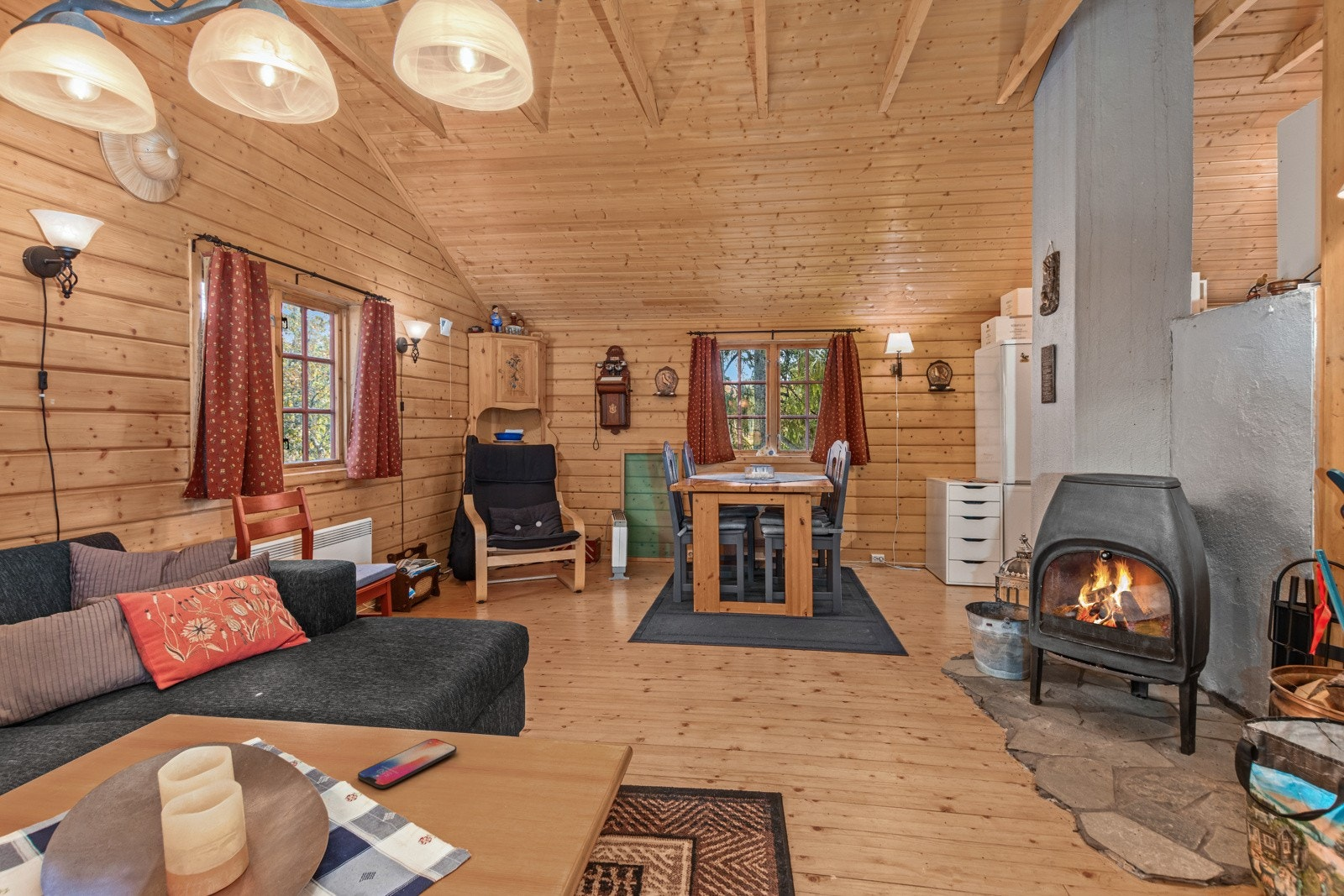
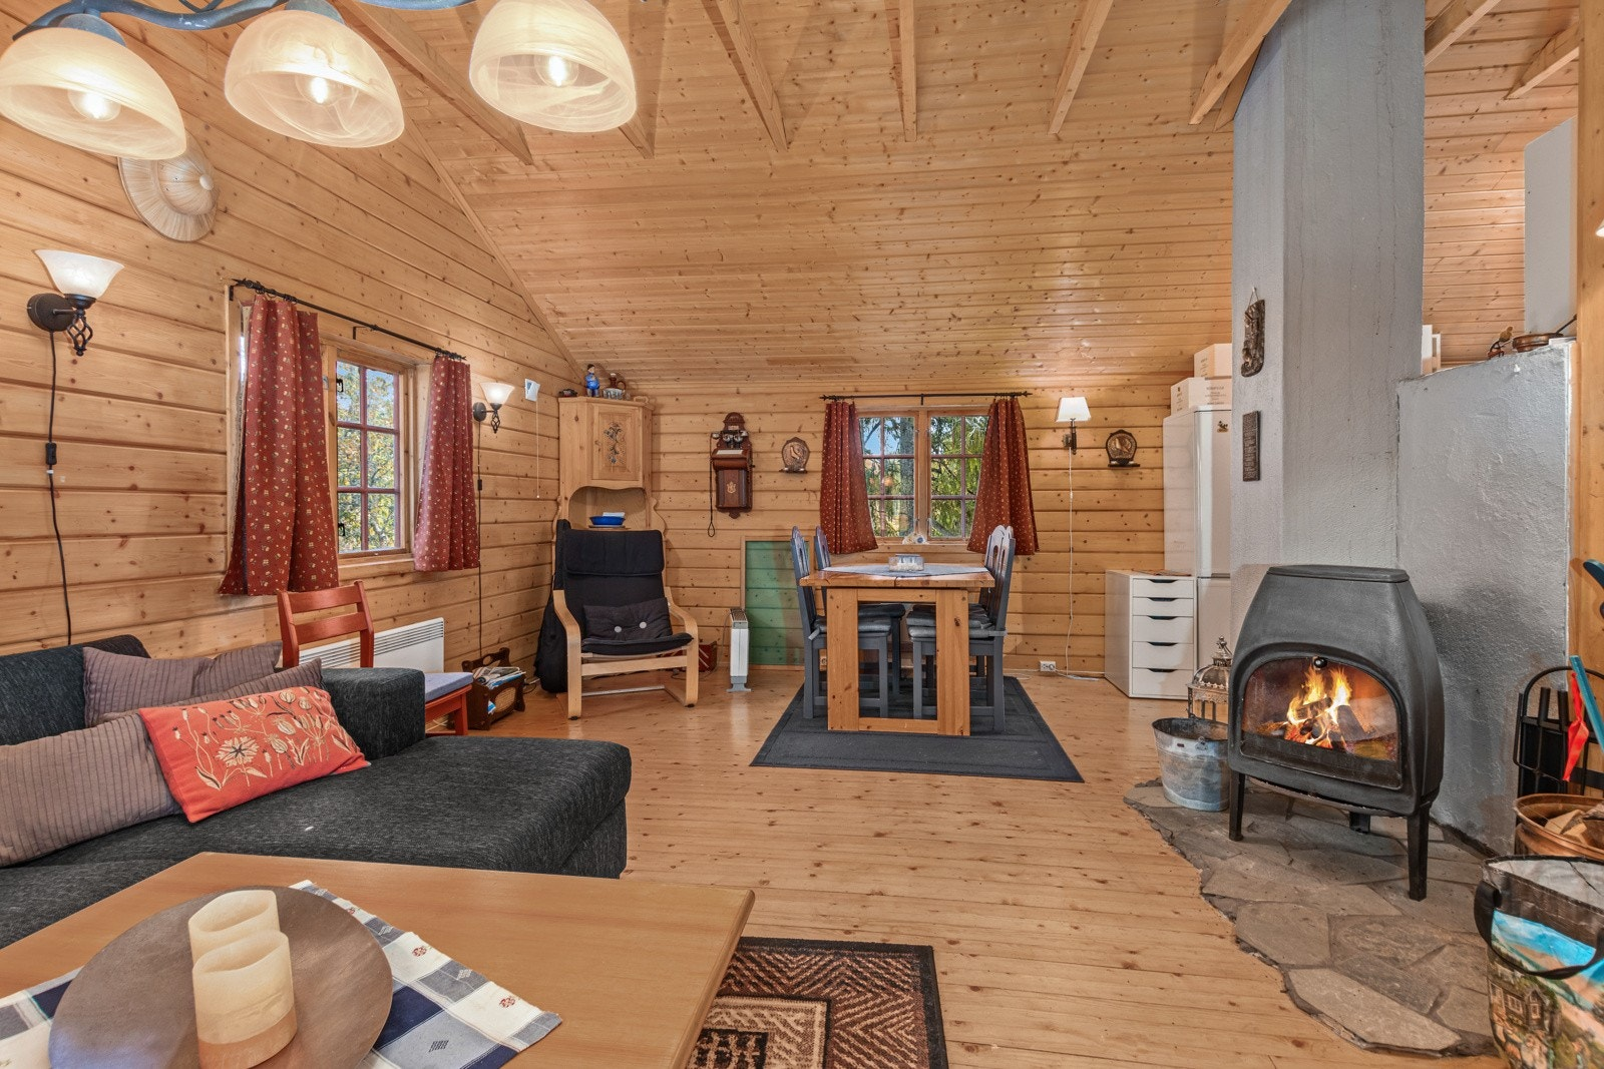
- smartphone [357,738,457,789]
